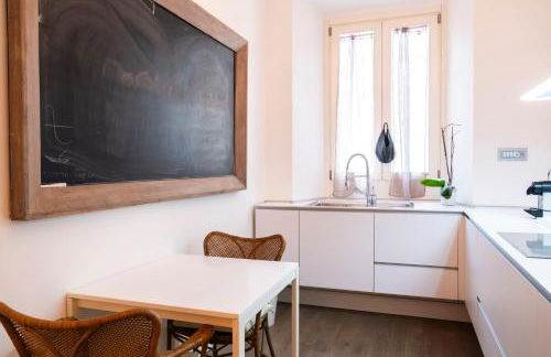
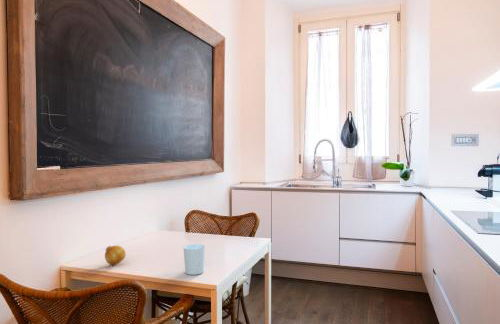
+ cup [183,243,206,276]
+ fruit [104,245,127,266]
